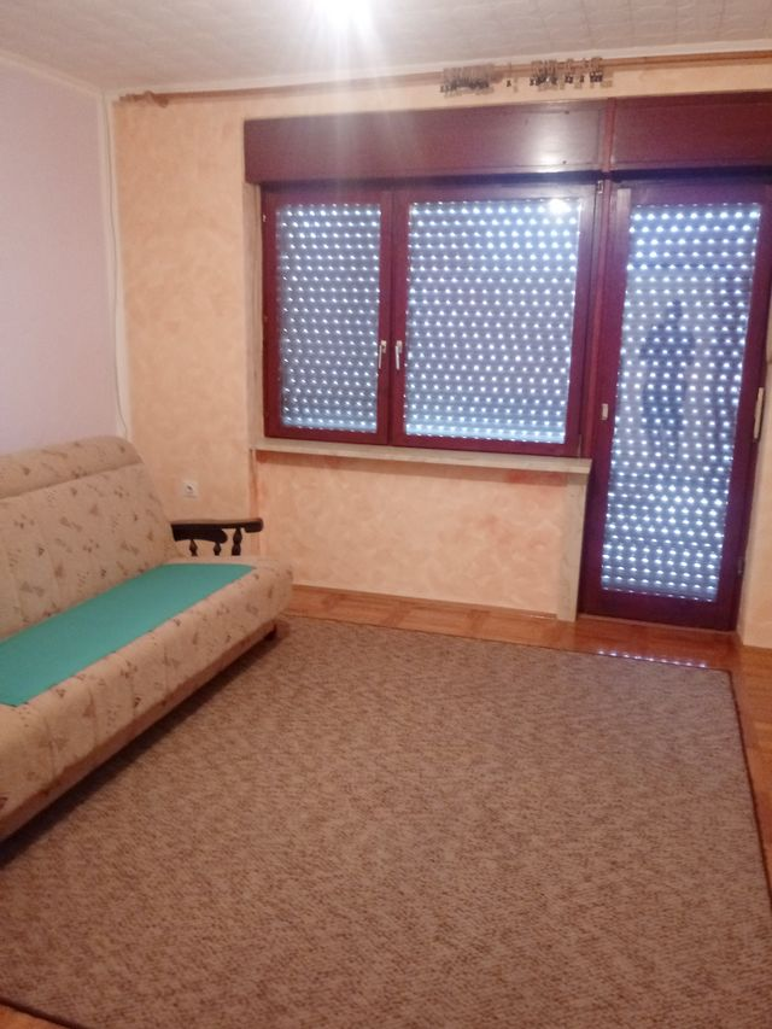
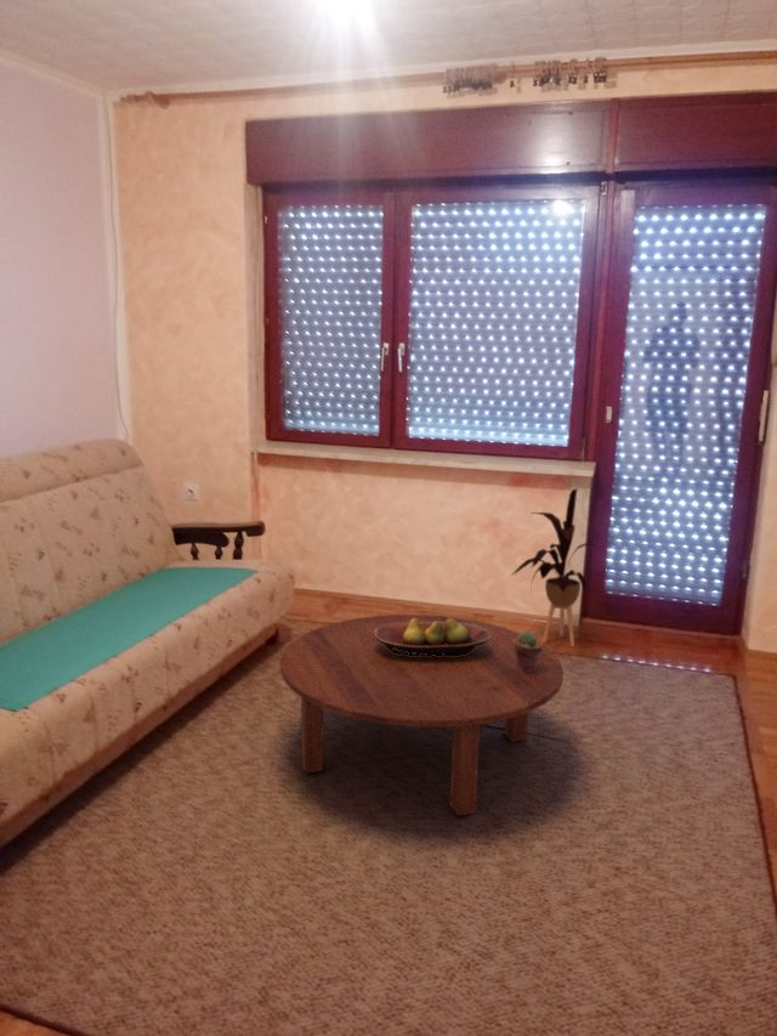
+ potted succulent [514,630,544,672]
+ fruit bowl [374,618,492,656]
+ house plant [510,487,600,649]
+ coffee table [279,613,565,817]
